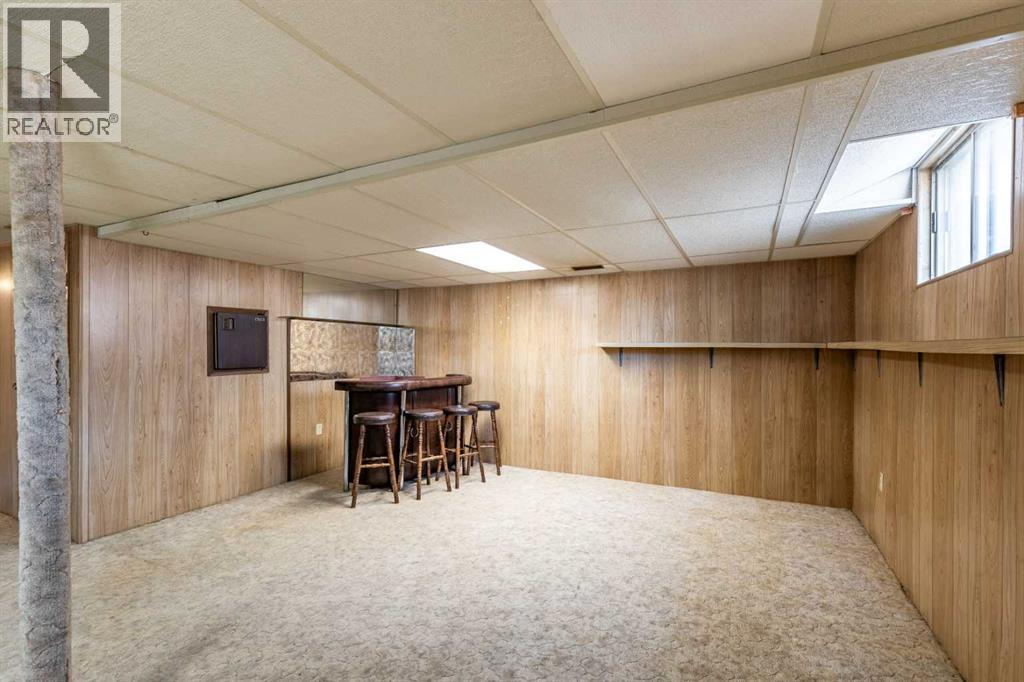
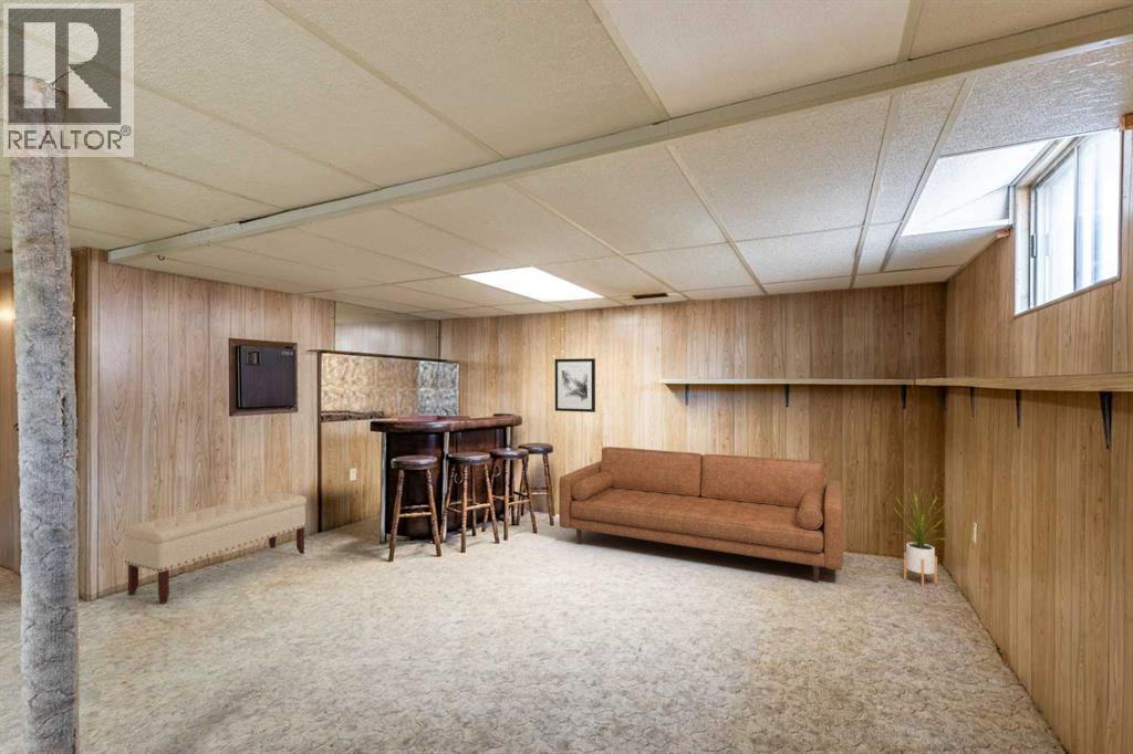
+ sofa [558,446,845,584]
+ house plant [892,488,952,588]
+ bench [123,491,308,606]
+ wall art [554,357,596,413]
